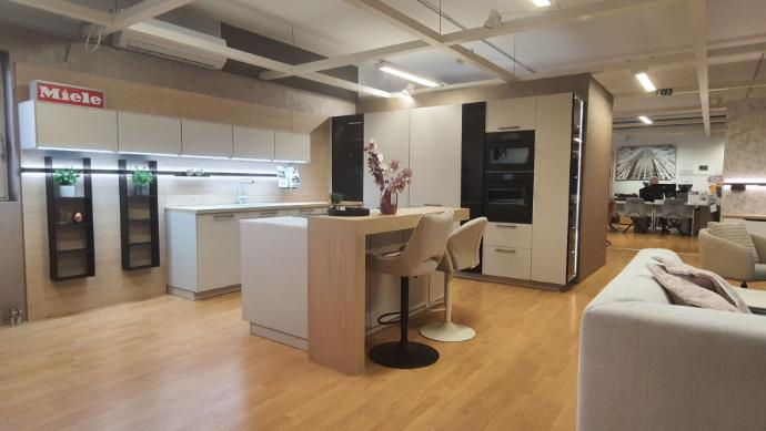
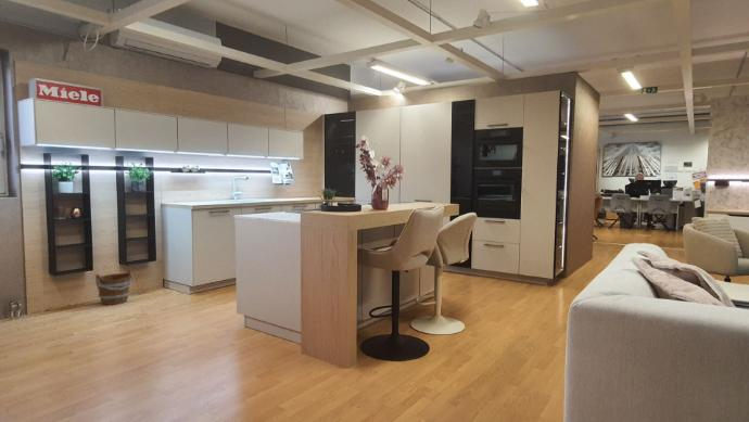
+ bucket [94,269,135,306]
